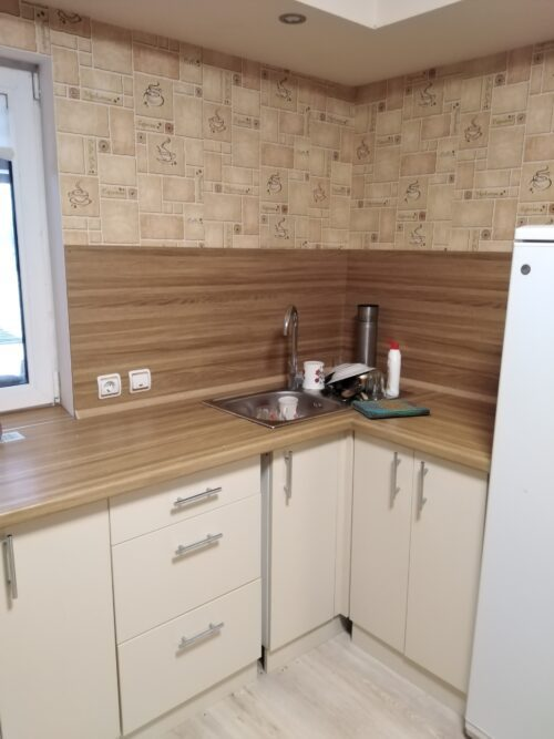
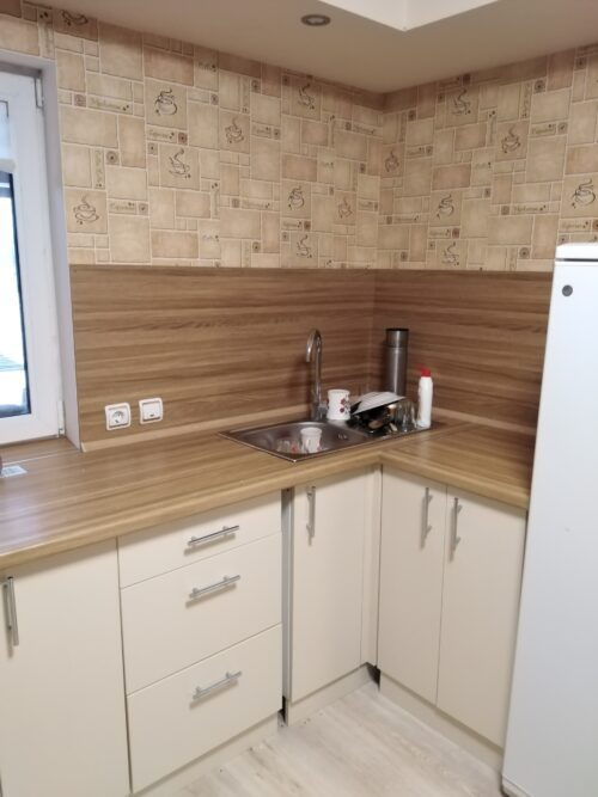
- dish towel [350,398,431,420]
